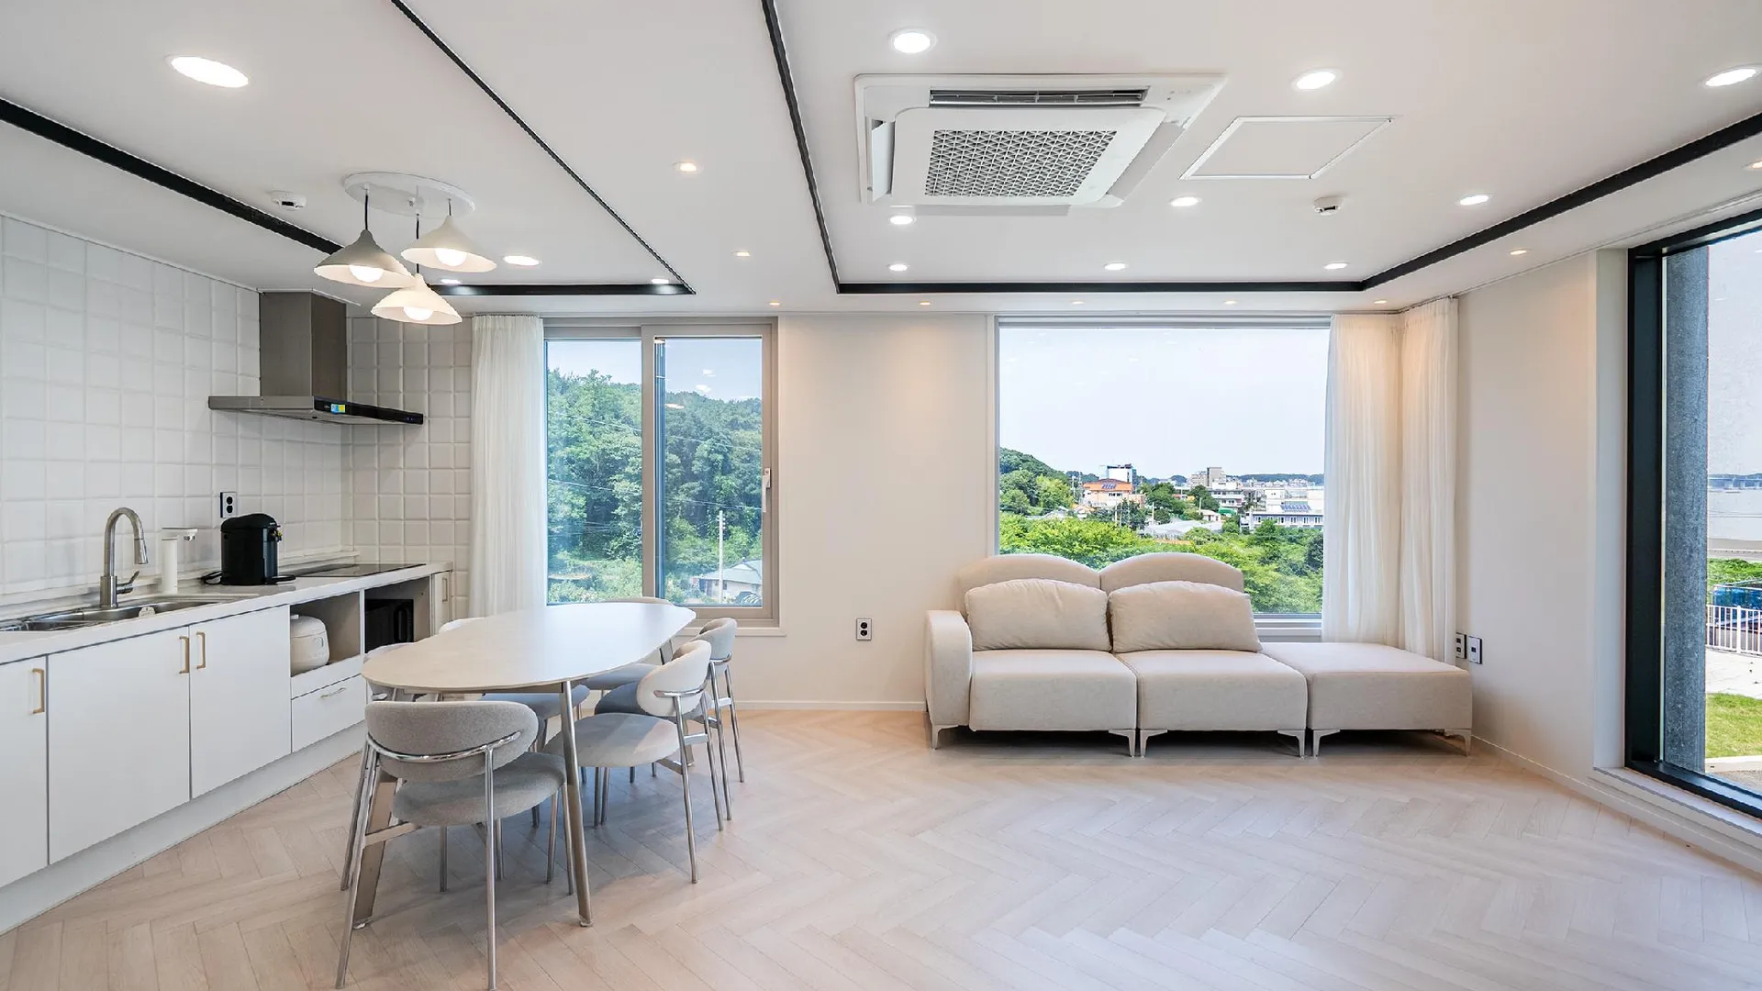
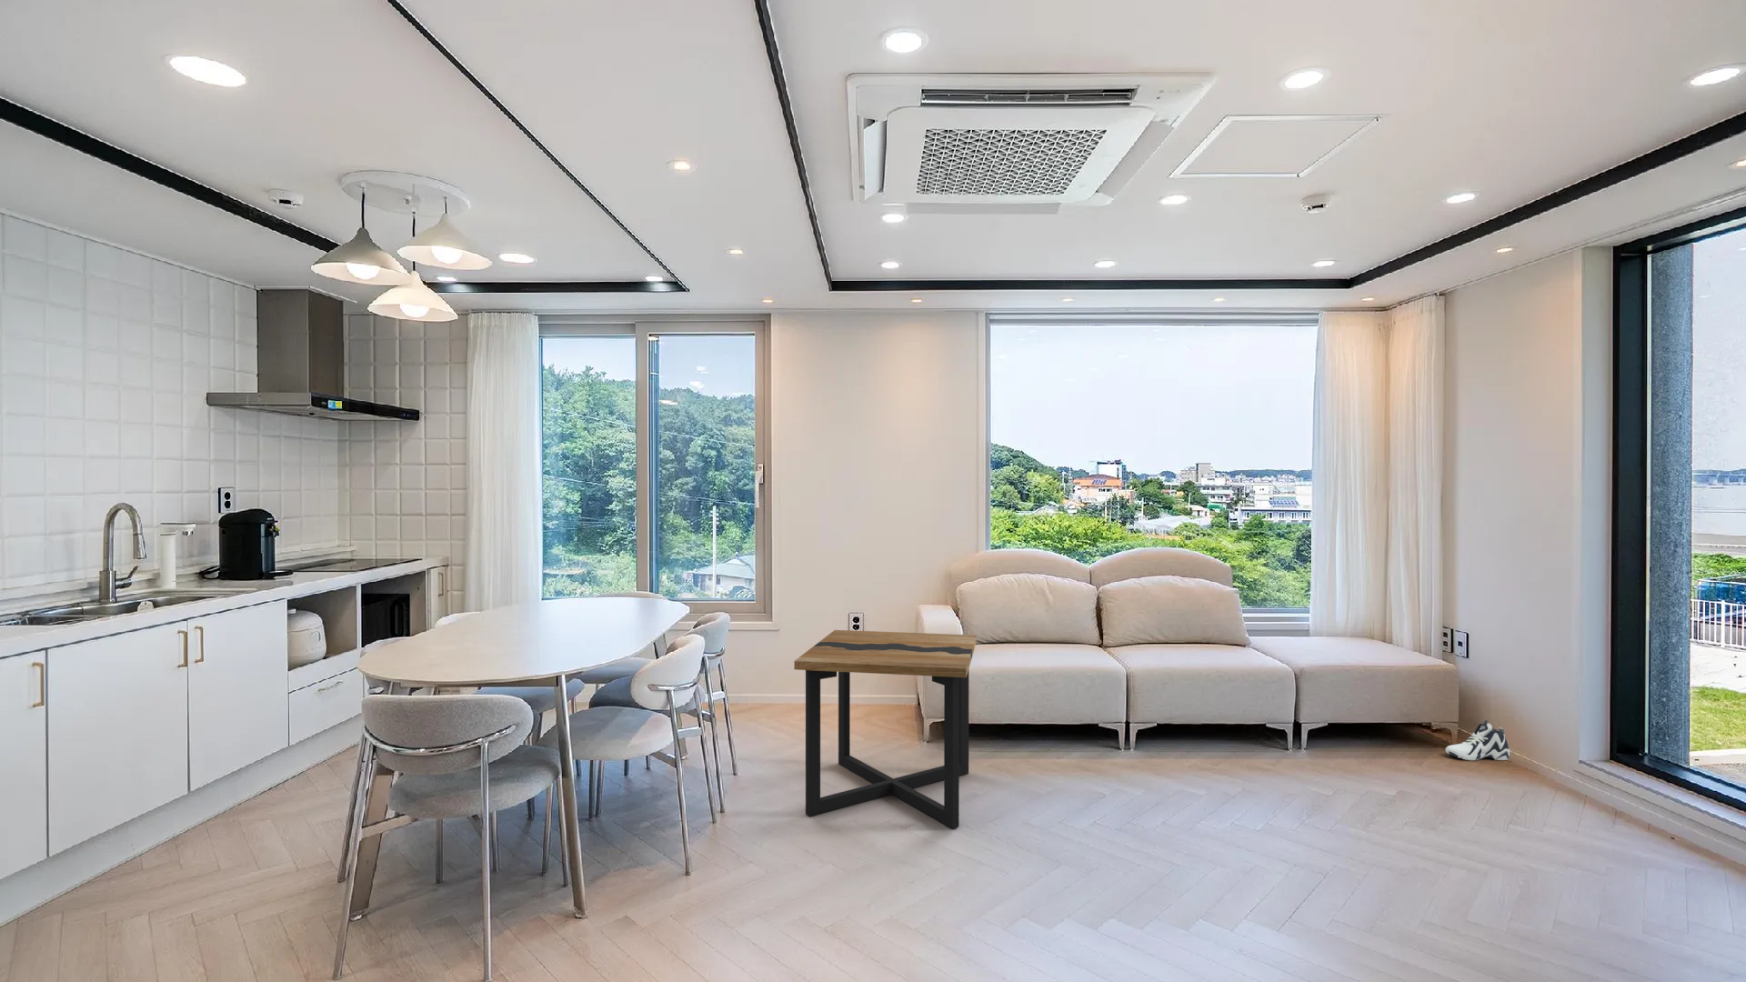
+ side table [793,629,977,830]
+ sneaker [1445,719,1511,761]
